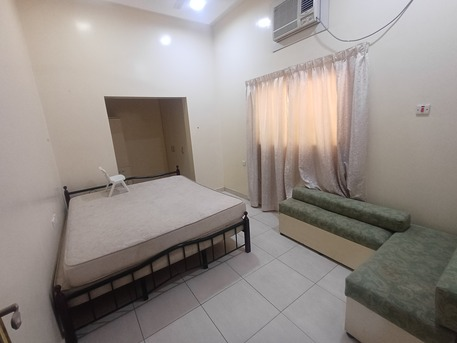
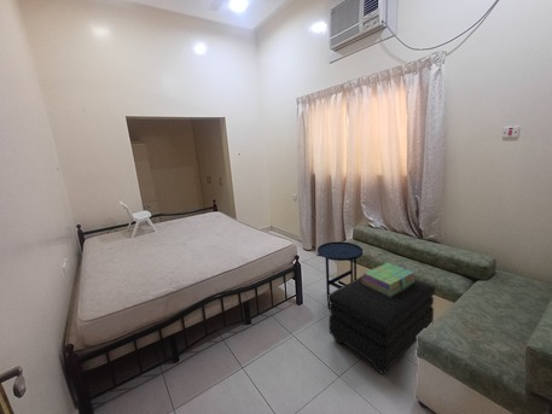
+ ottoman [329,274,436,375]
+ stack of books [361,262,417,297]
+ side table [316,240,364,309]
